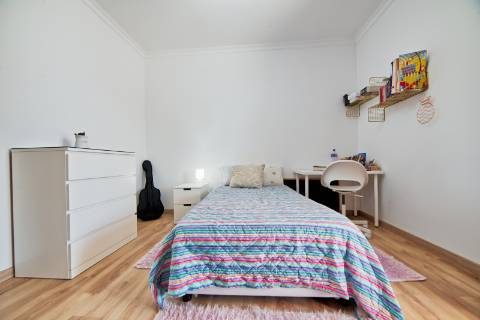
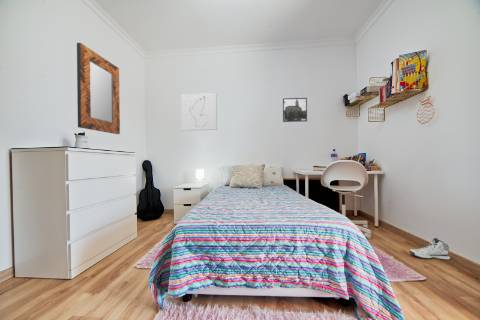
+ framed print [282,97,308,123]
+ home mirror [76,42,121,135]
+ sneaker [409,237,451,261]
+ wall art [180,92,218,131]
